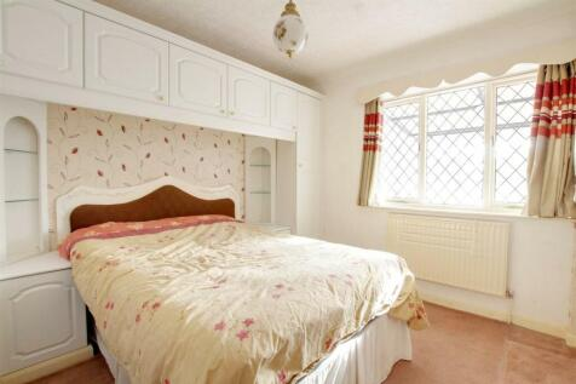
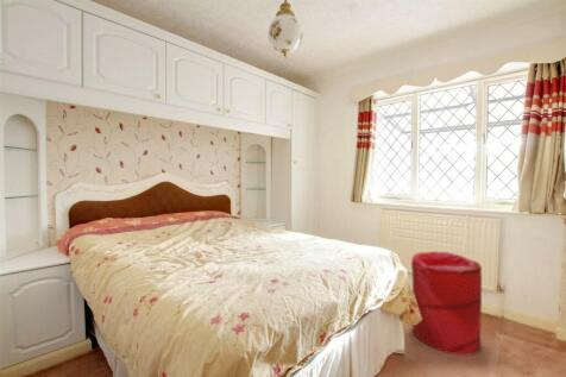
+ laundry hamper [410,250,483,357]
